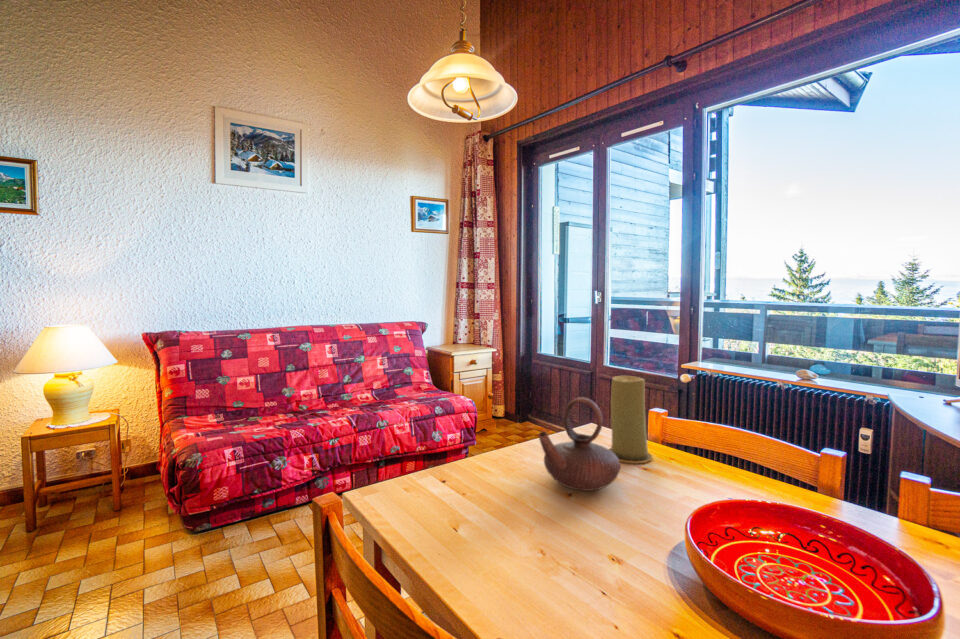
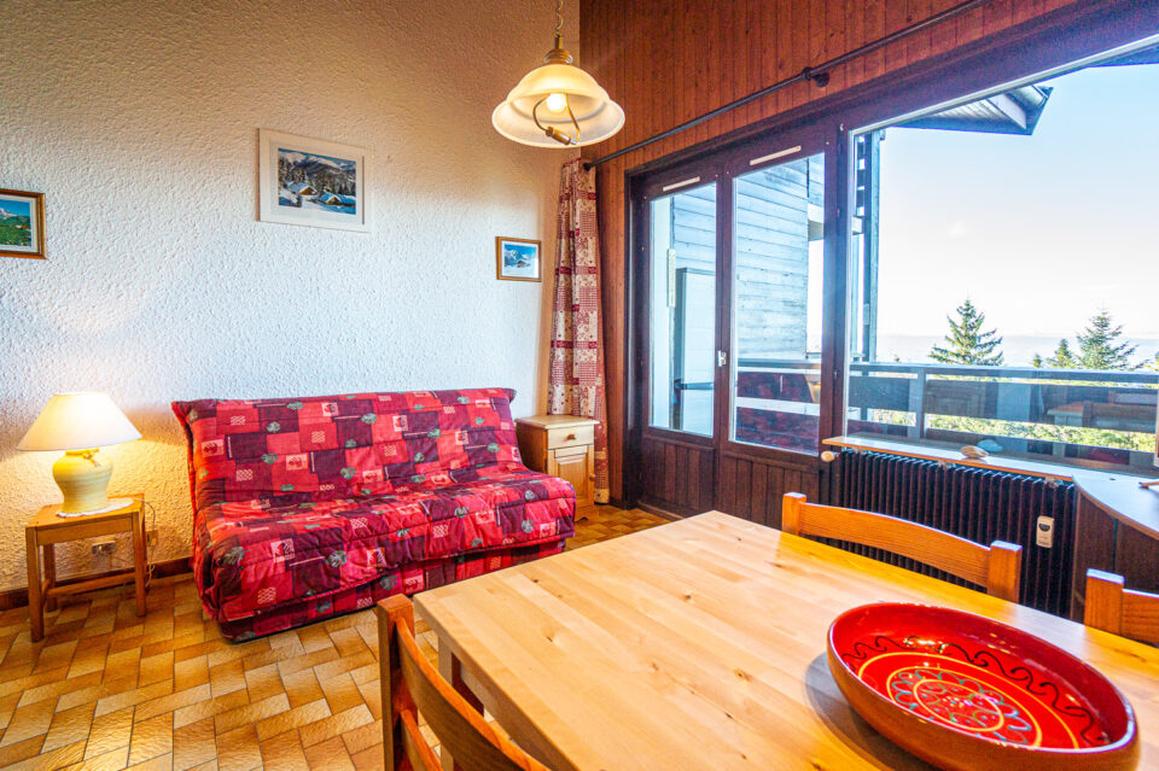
- teapot [538,396,621,492]
- candle [608,375,654,464]
